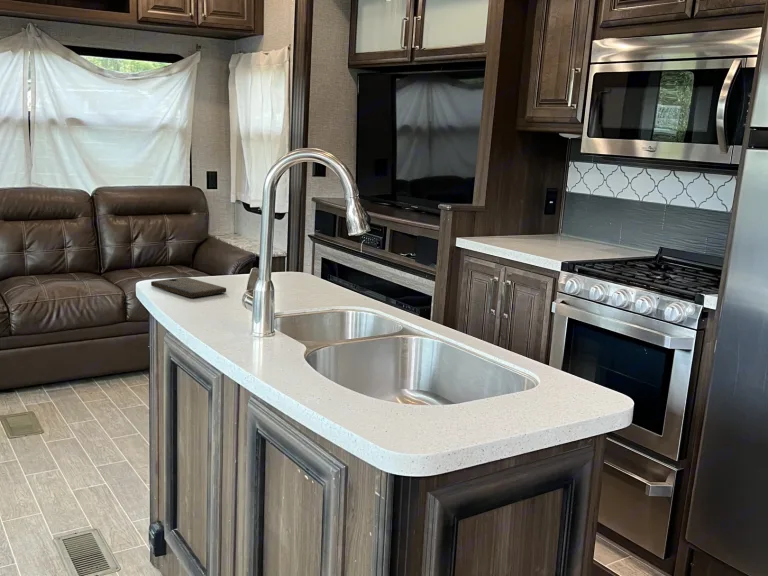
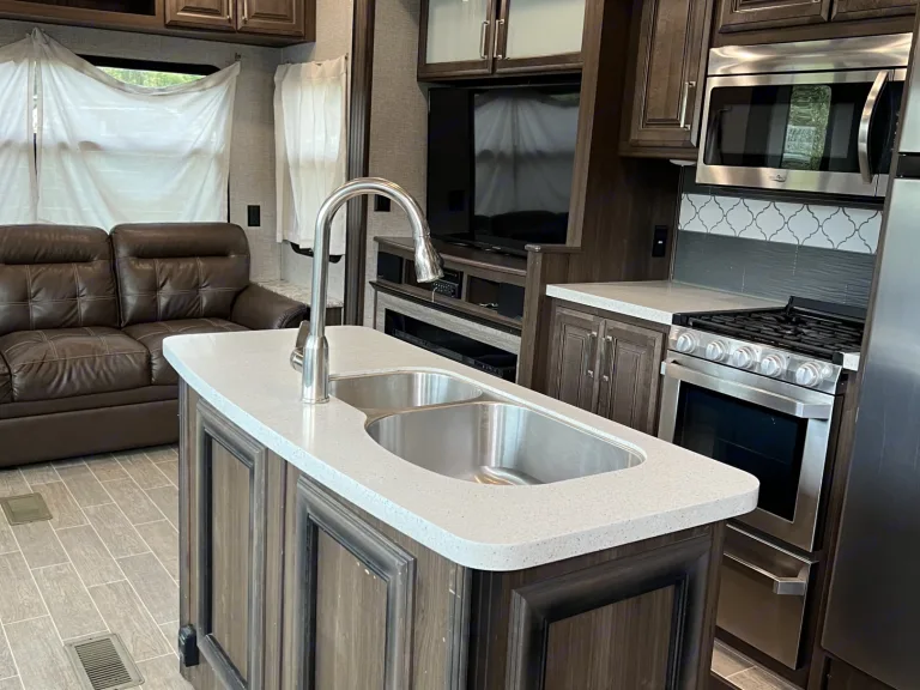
- cutting board [150,276,227,298]
